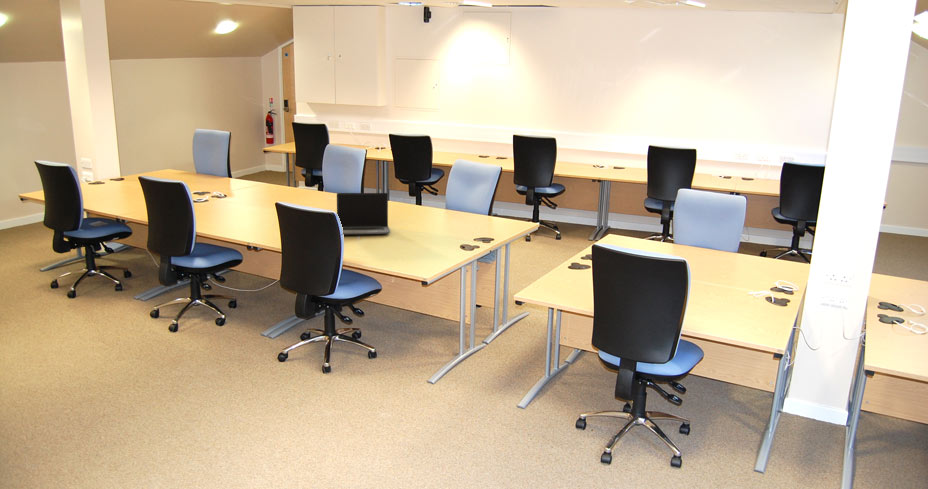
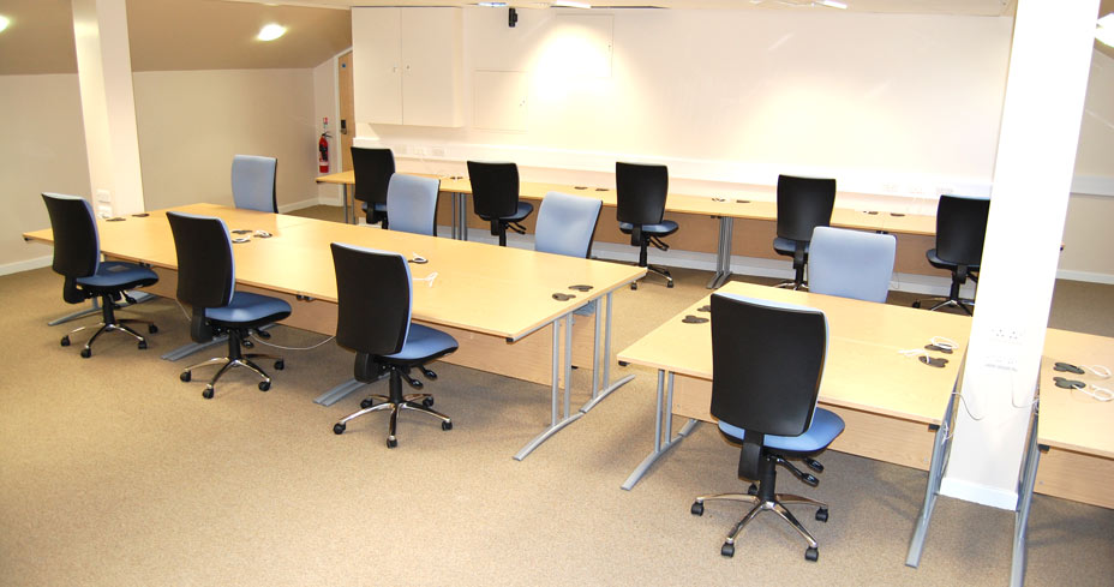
- laptop computer [336,192,392,235]
